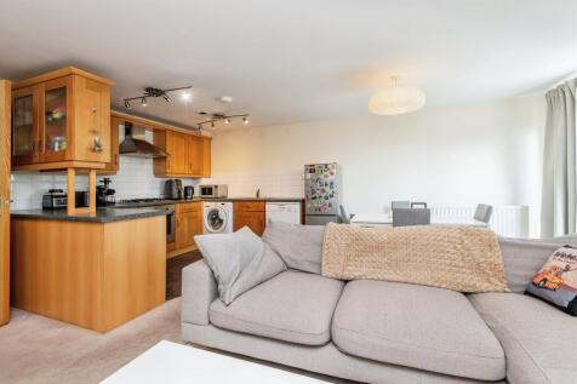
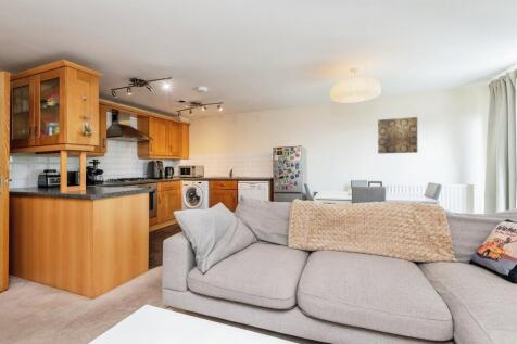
+ wall art [377,116,418,155]
